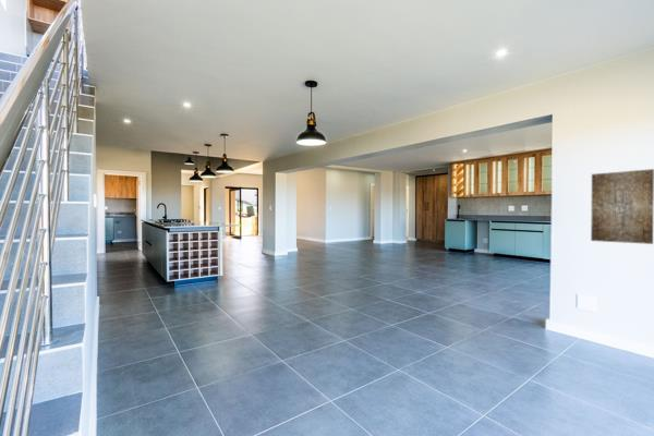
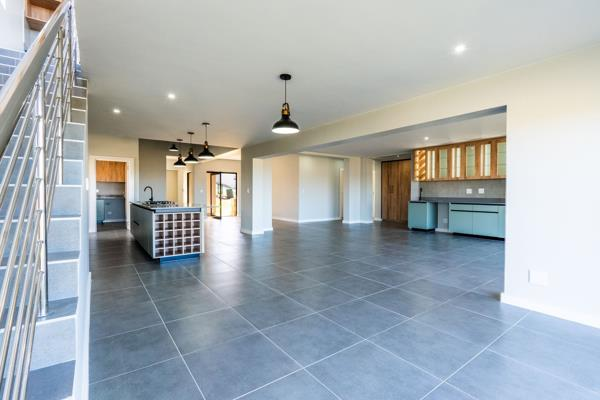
- wall art [590,168,654,245]
